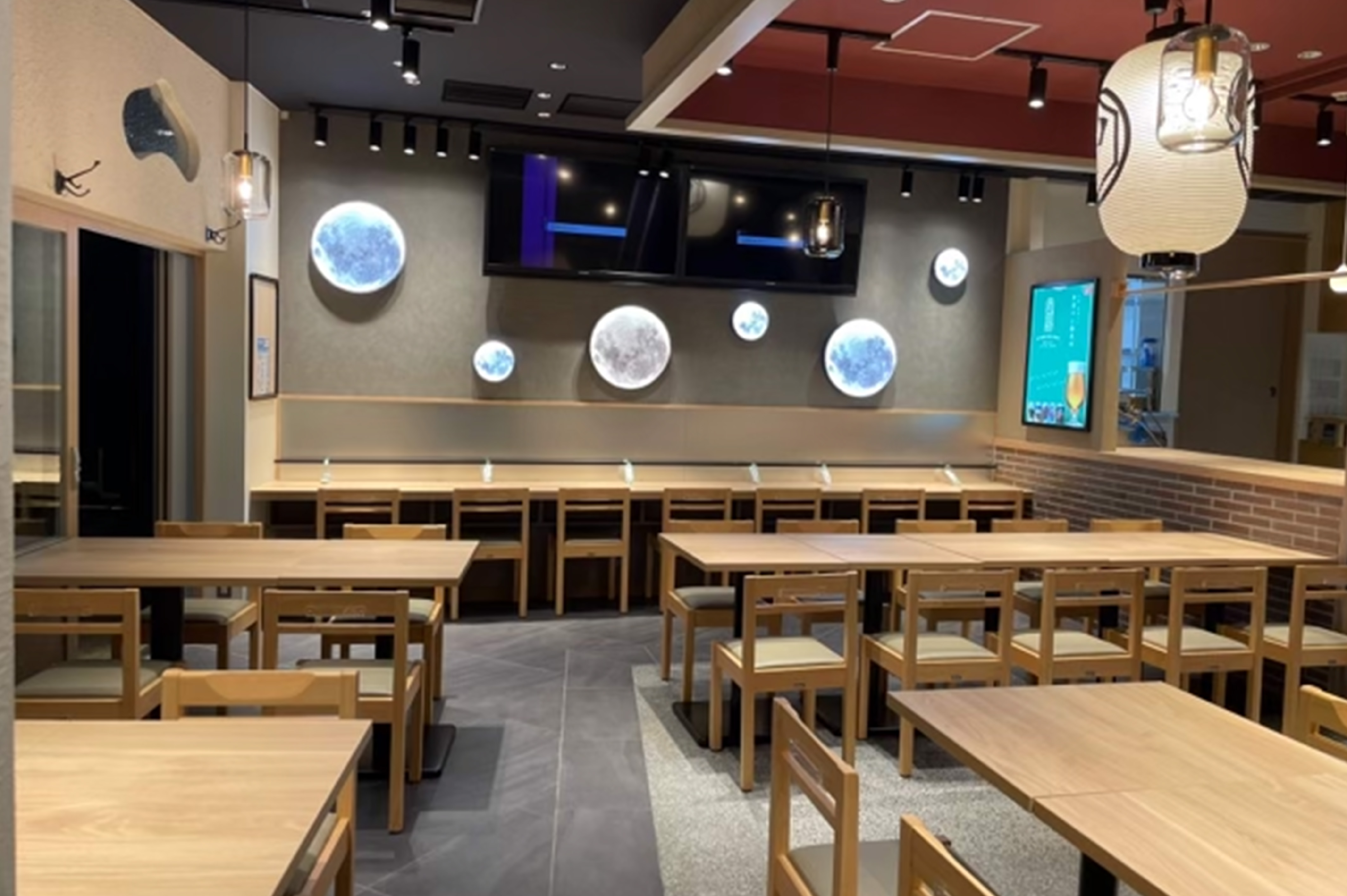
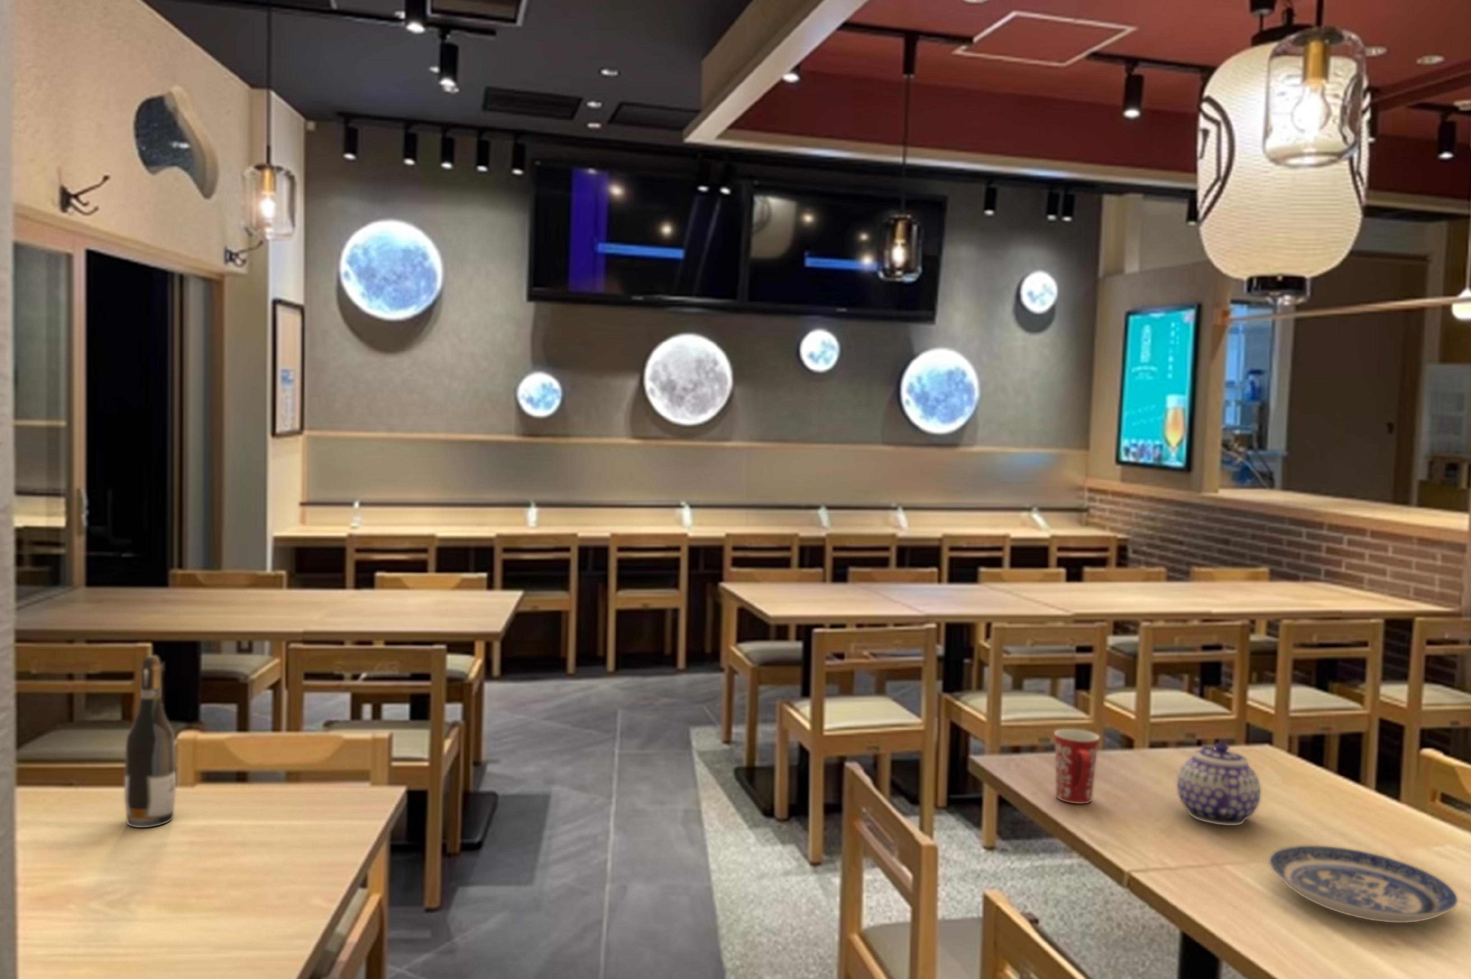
+ teapot [1176,742,1261,826]
+ plate [1269,845,1458,923]
+ mug [1054,729,1100,804]
+ wine bottle [123,656,176,828]
